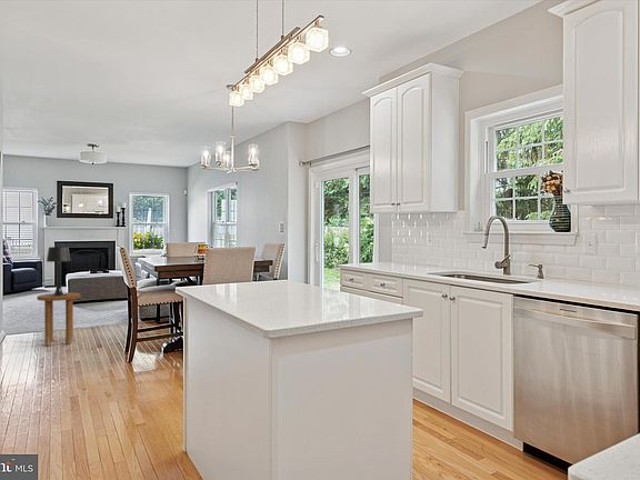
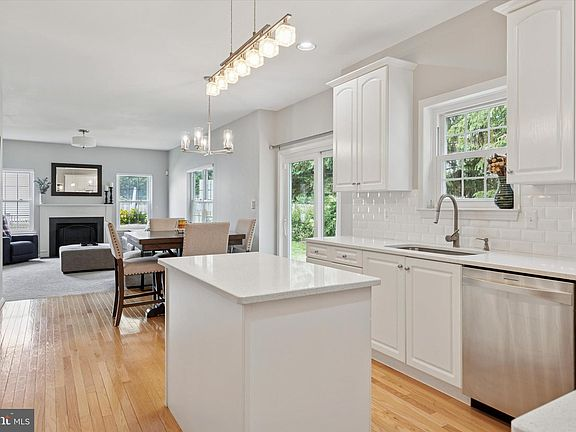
- table lamp [46,246,71,296]
- side table [36,291,81,347]
